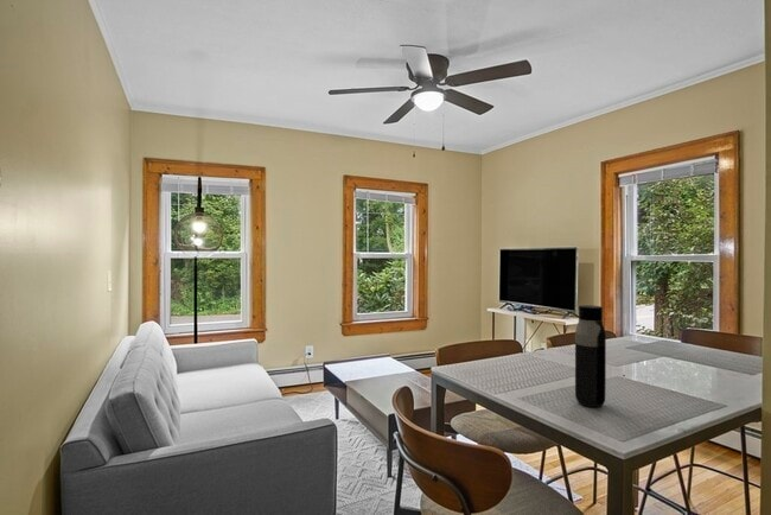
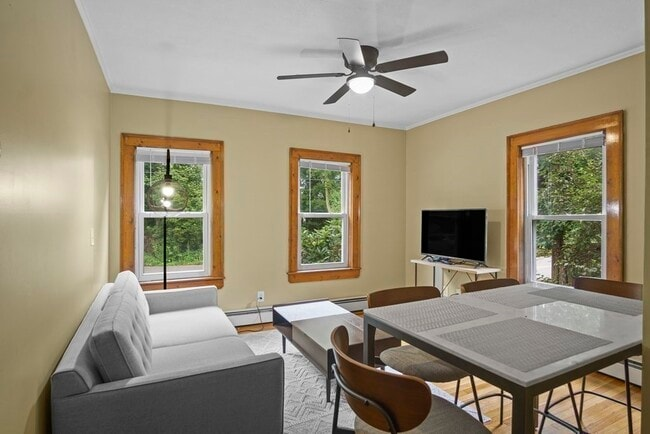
- water bottle [574,304,607,408]
